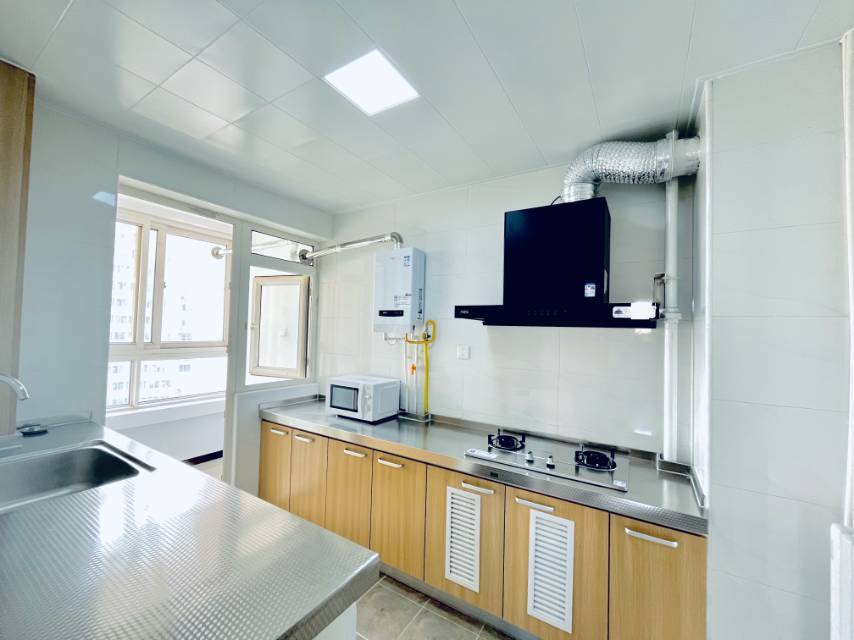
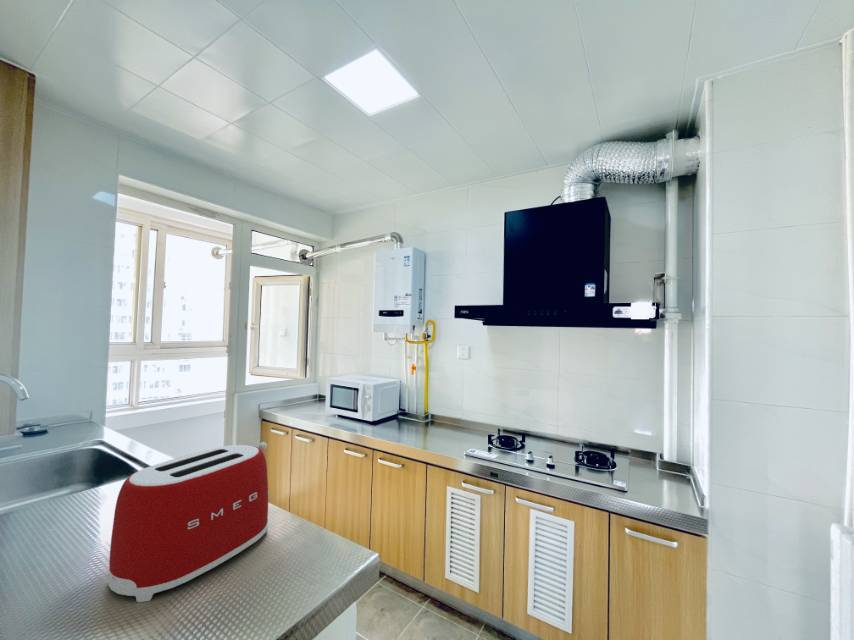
+ toaster [107,441,271,603]
